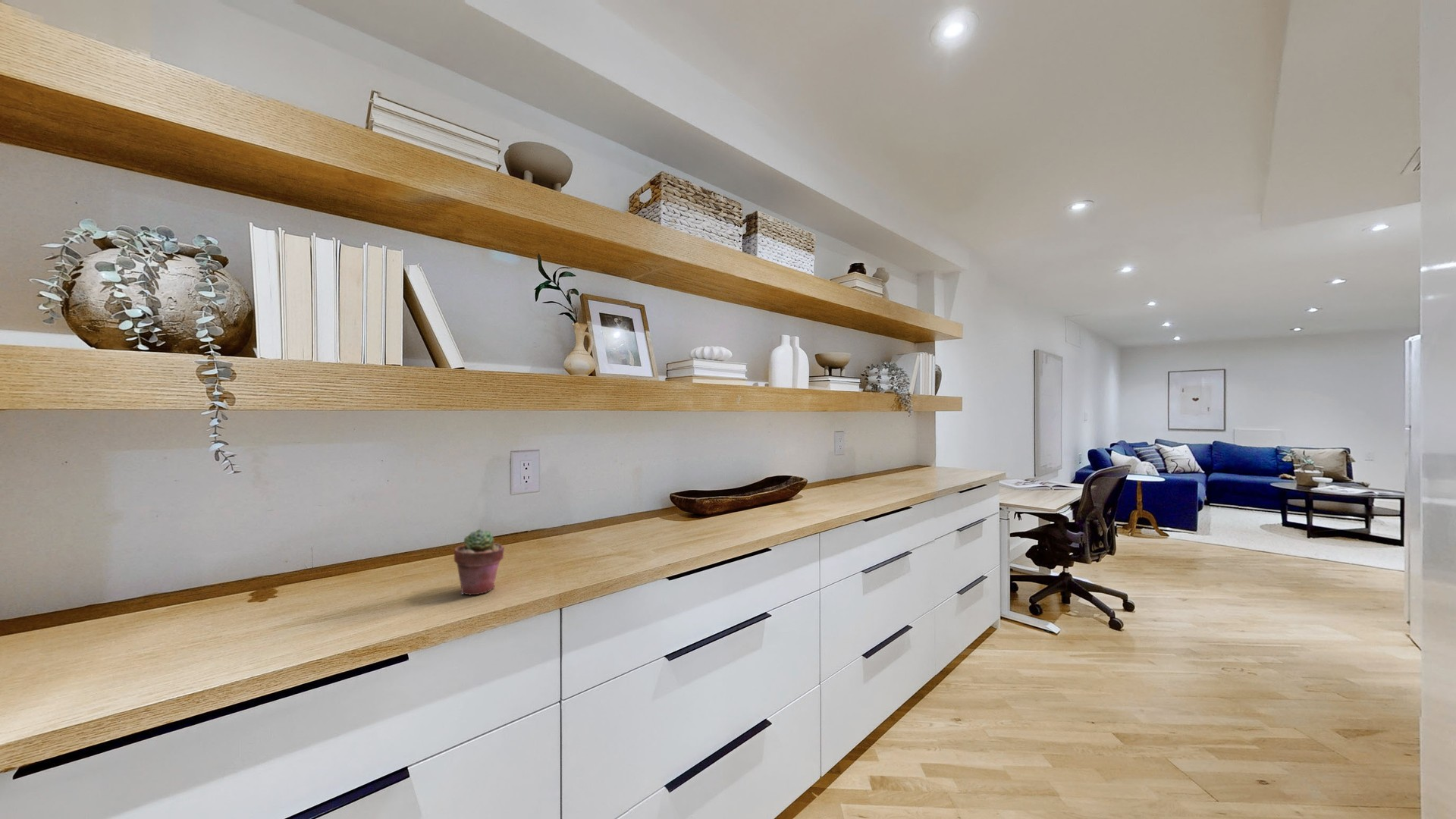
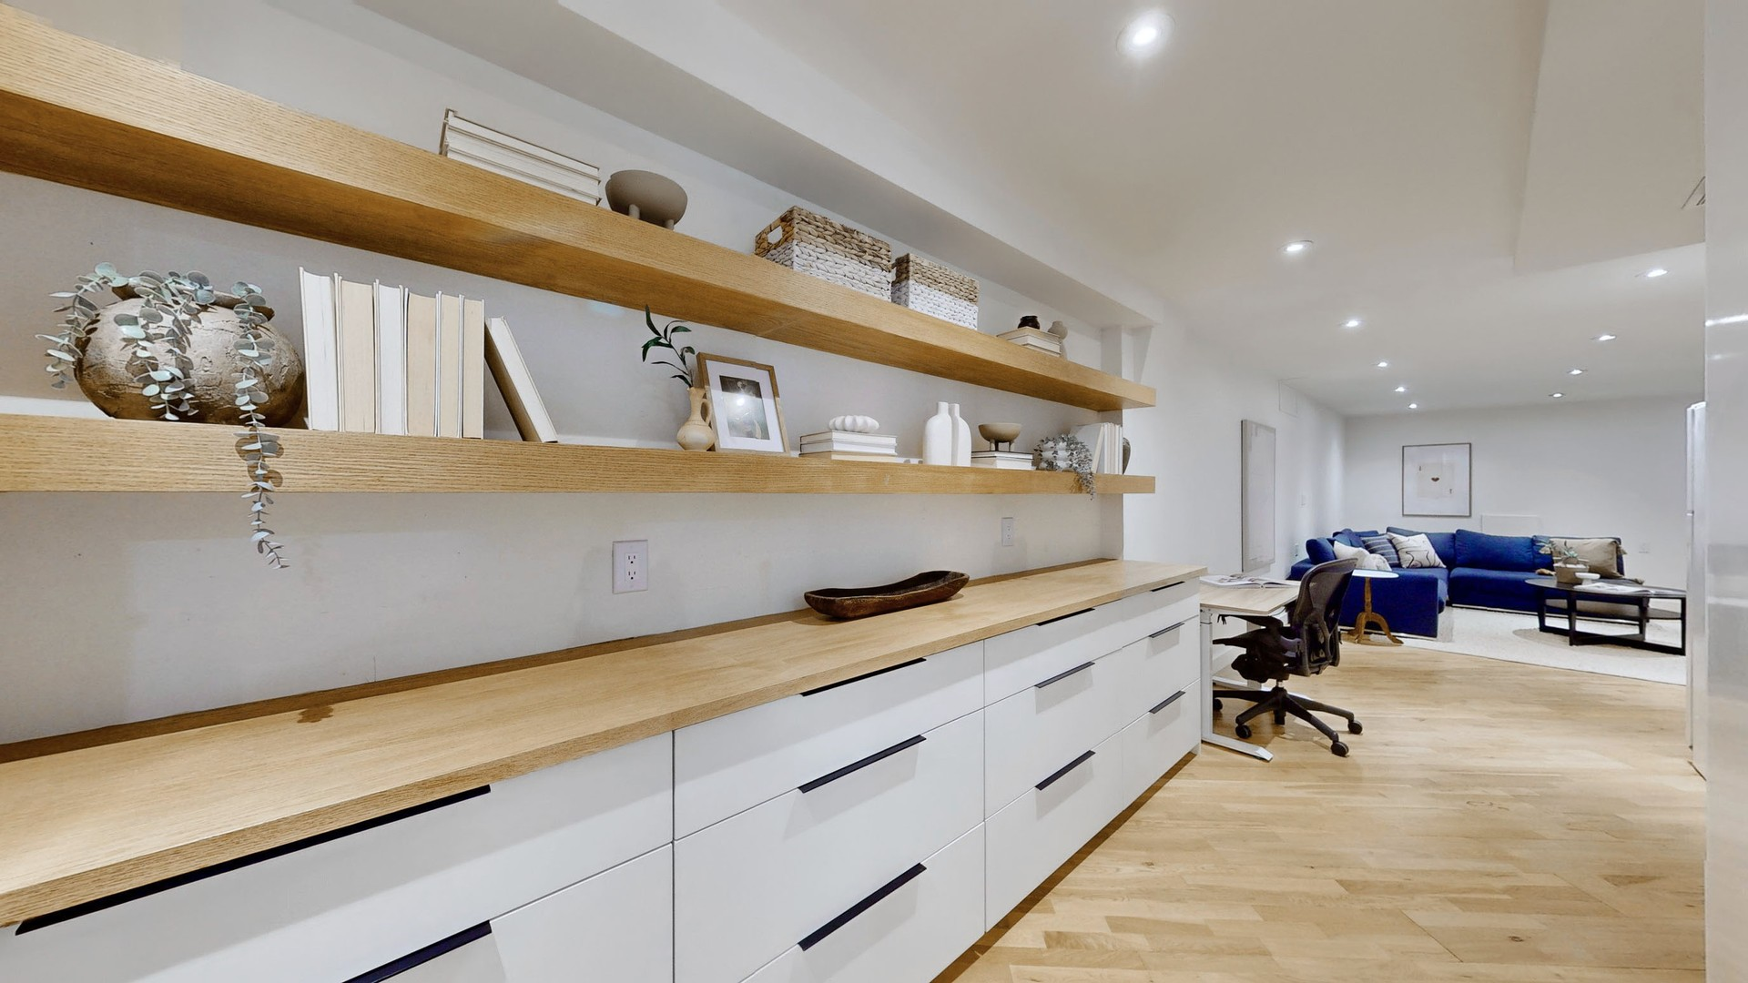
- potted succulent [453,528,505,595]
